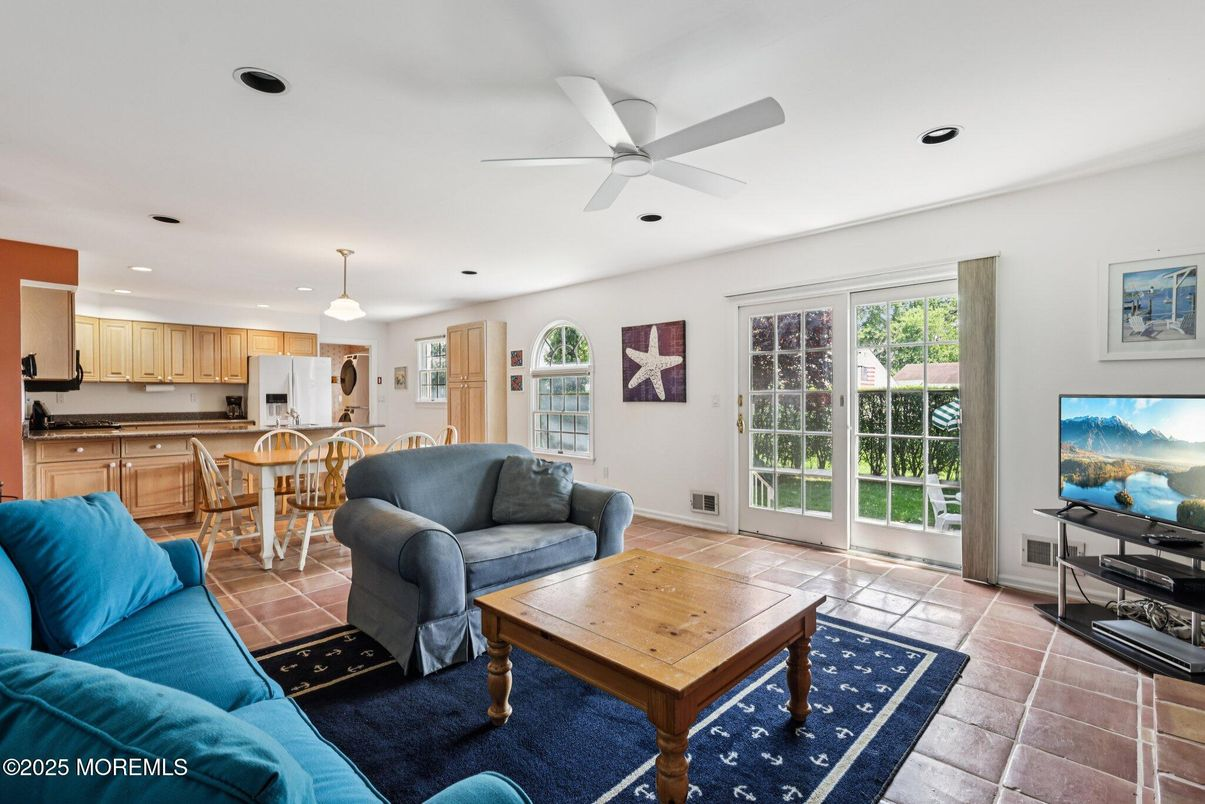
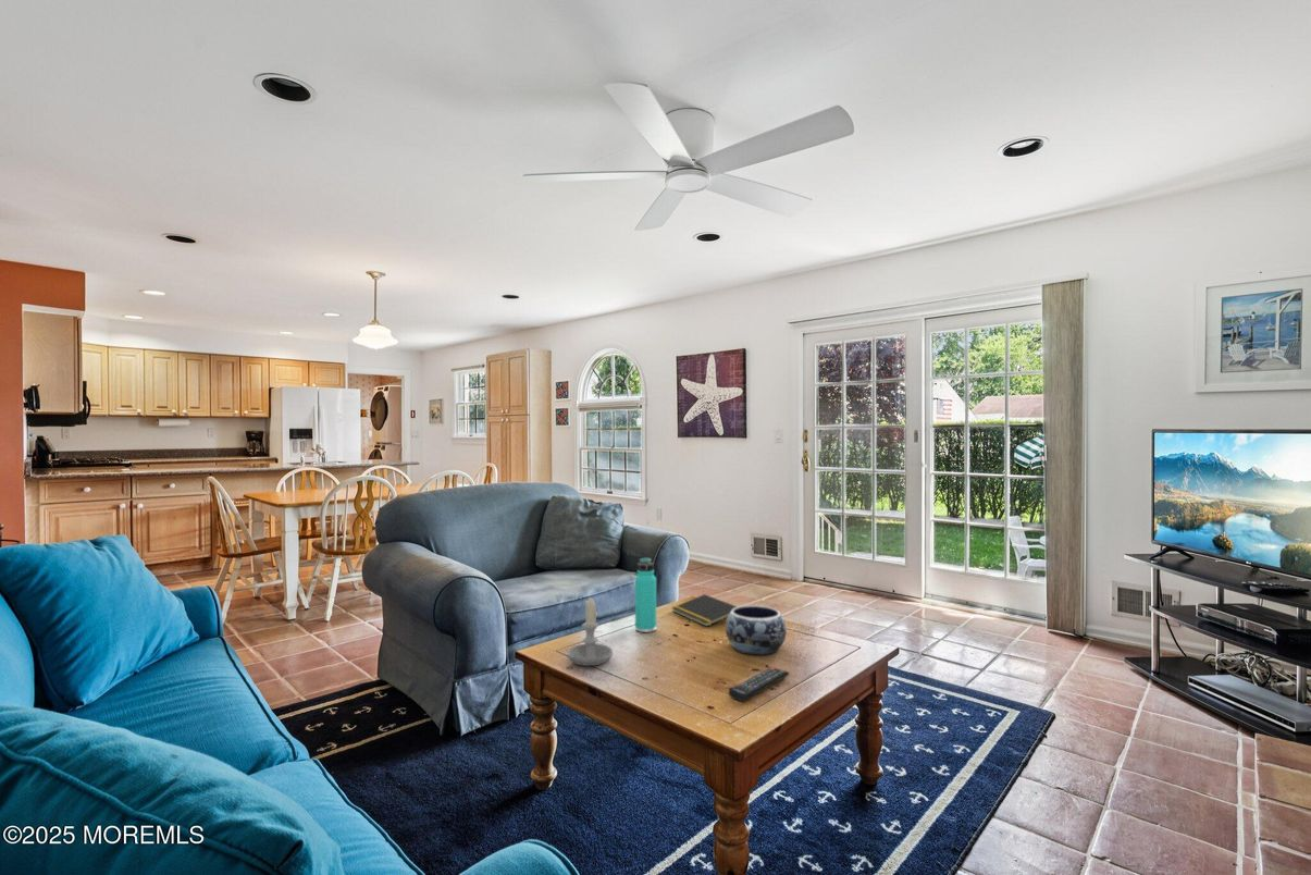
+ thermos bottle [634,556,657,633]
+ decorative bowl [725,604,788,656]
+ candle [567,596,614,667]
+ notepad [671,593,739,628]
+ remote control [728,666,790,702]
